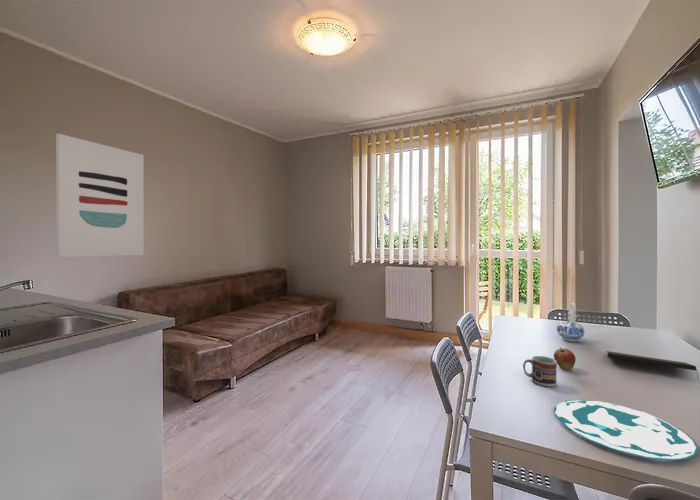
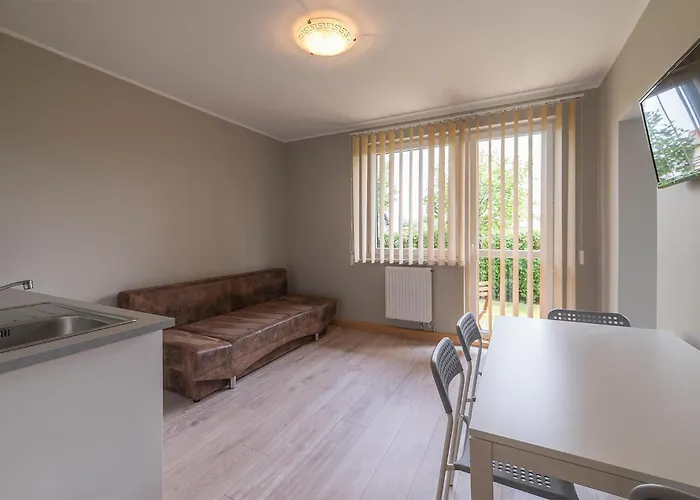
- notepad [606,350,700,381]
- wall art [55,133,145,258]
- fruit [553,347,577,371]
- plate [554,399,699,461]
- cup [522,355,558,388]
- ceramic pitcher [556,302,585,342]
